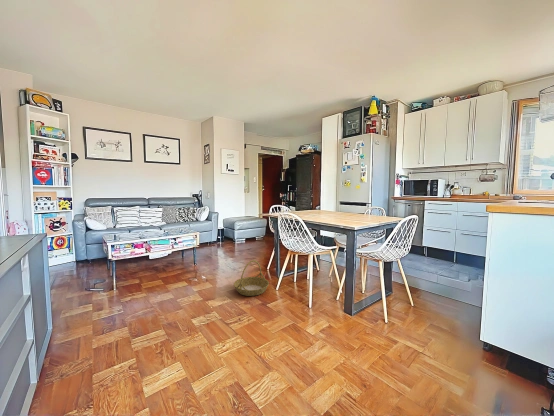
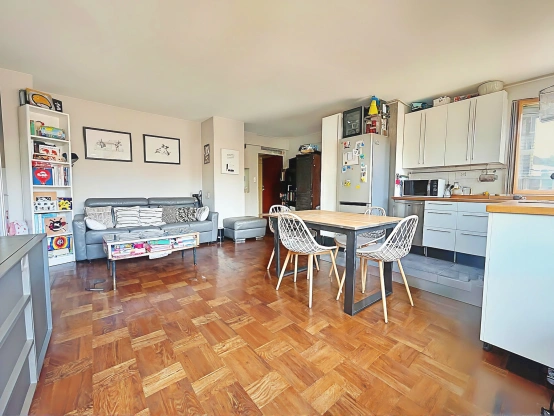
- basket [233,259,270,297]
